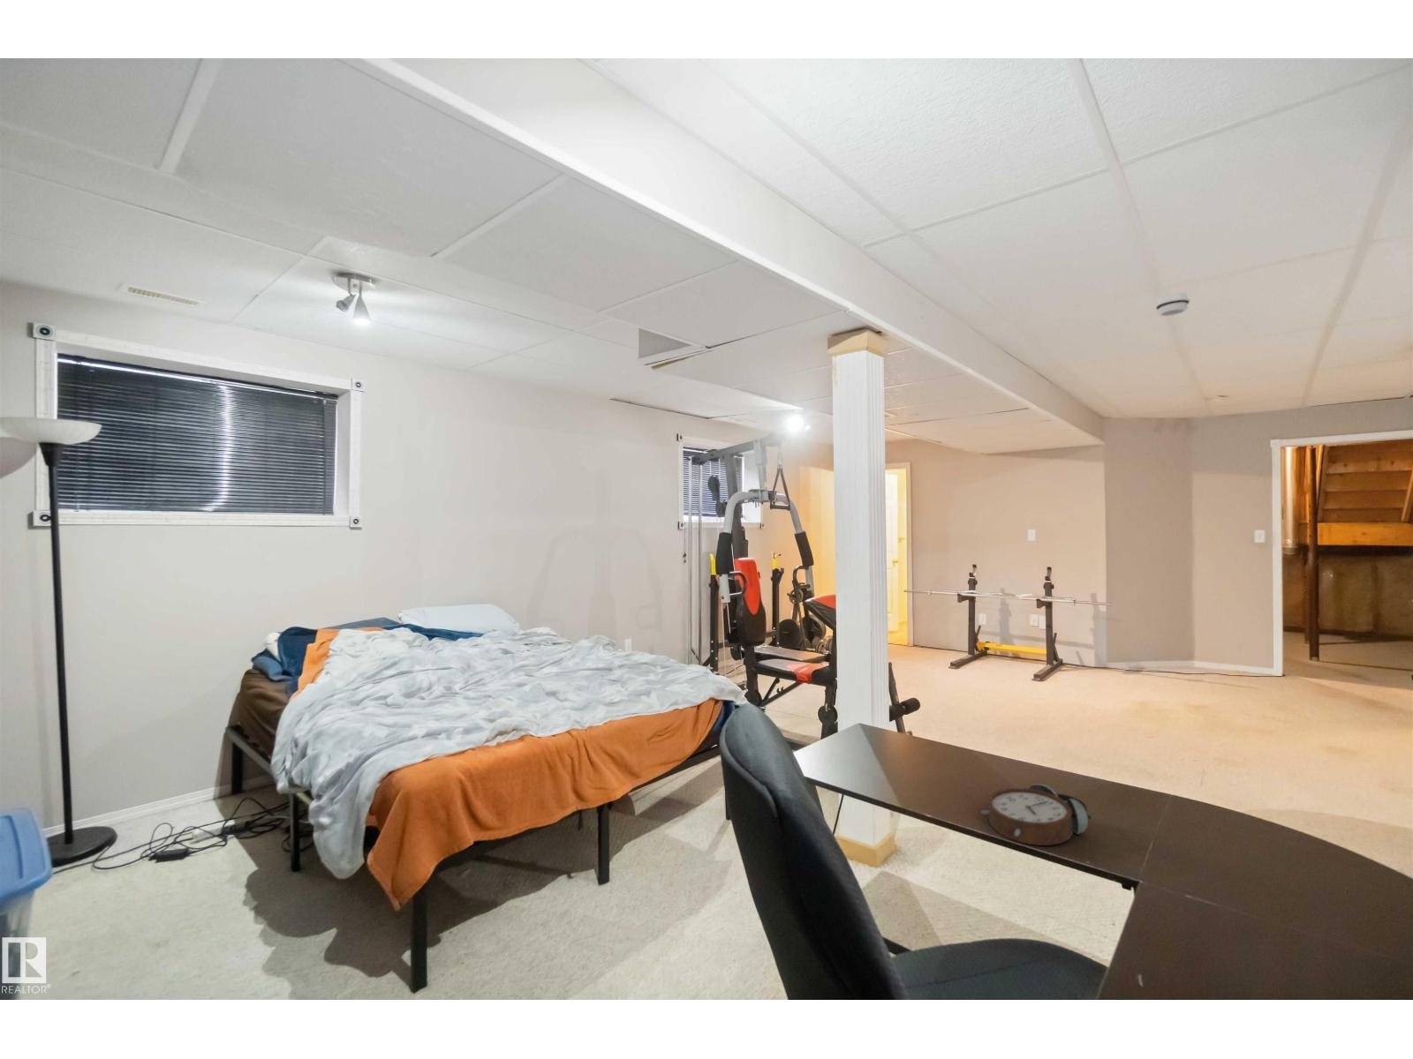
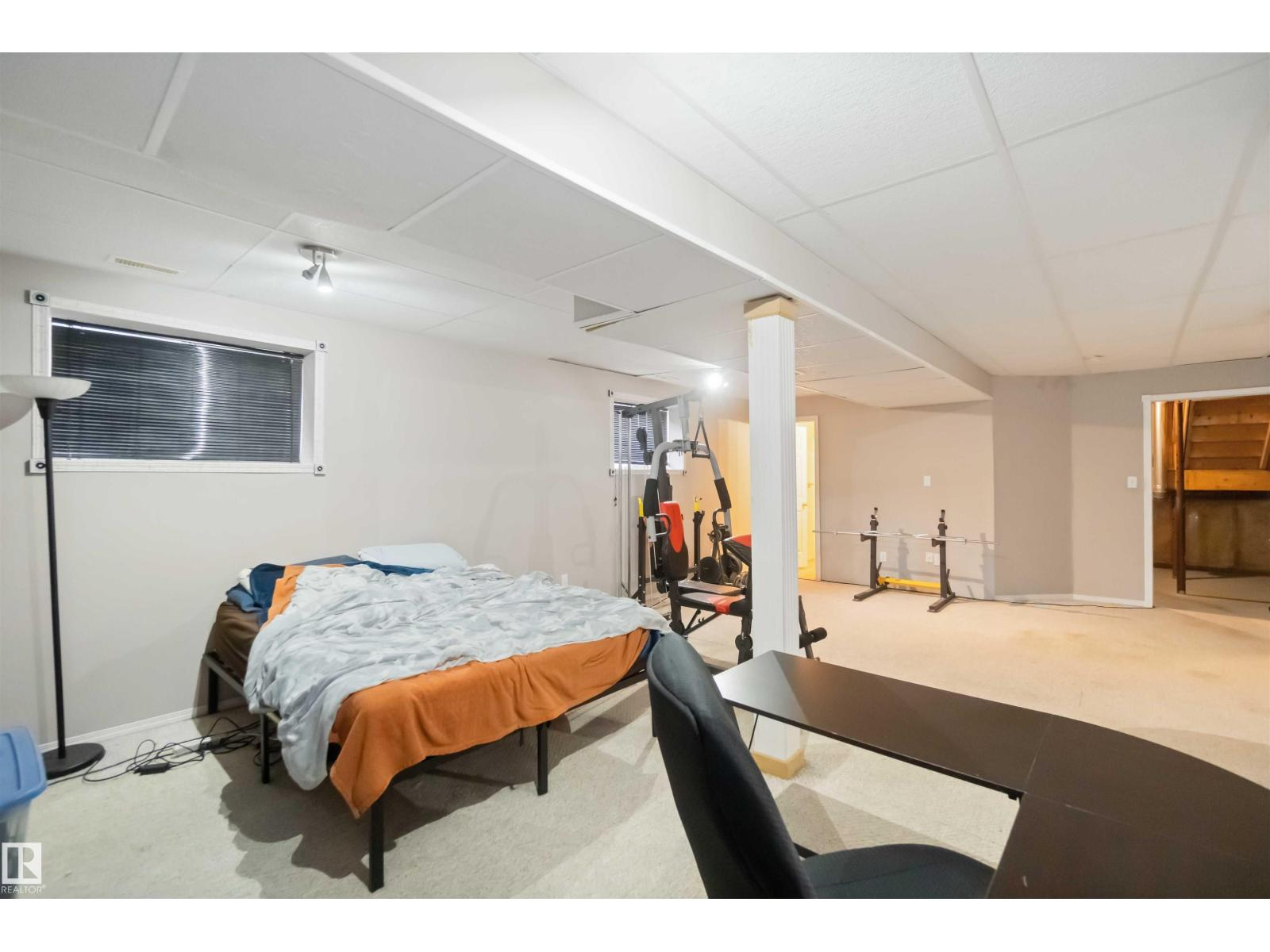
- smoke detector [1155,293,1190,317]
- alarm clock [979,783,1093,847]
